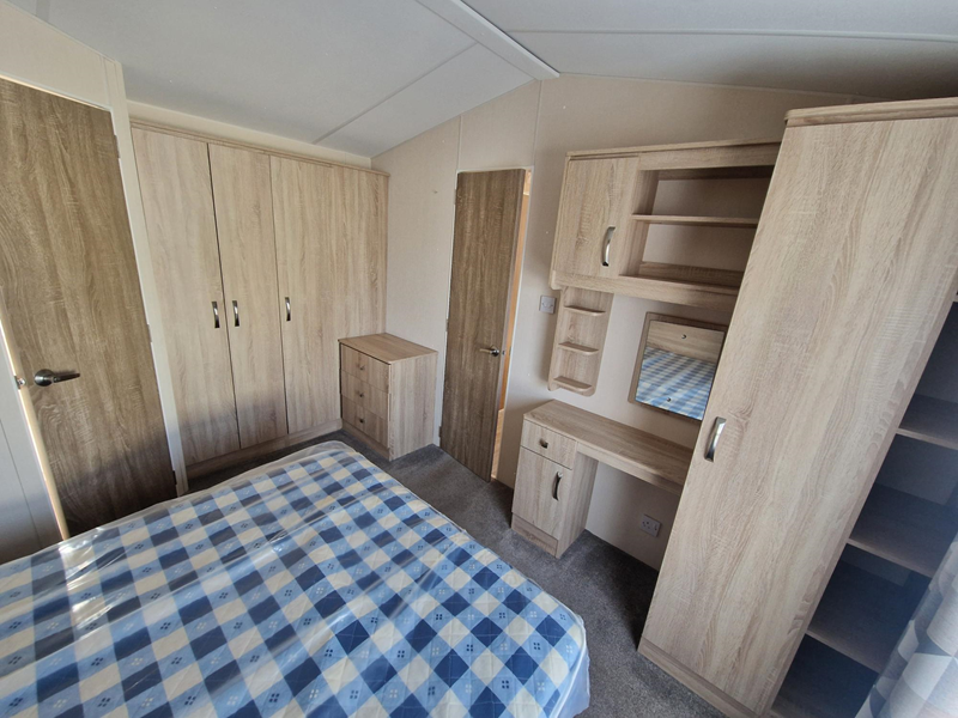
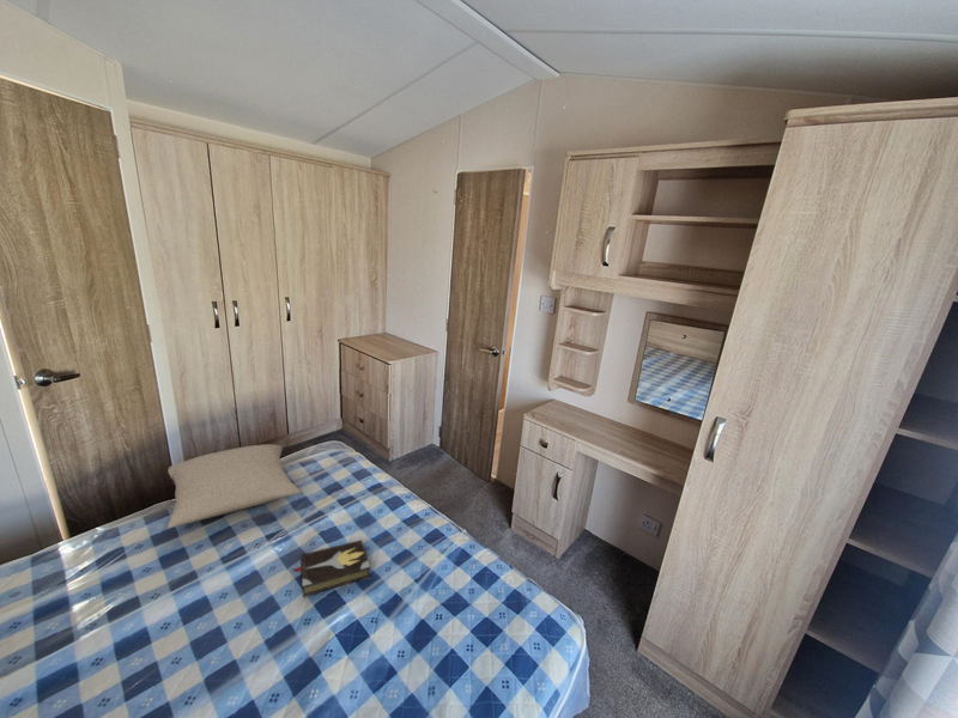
+ hardback book [291,538,371,600]
+ pillow [166,443,302,529]
